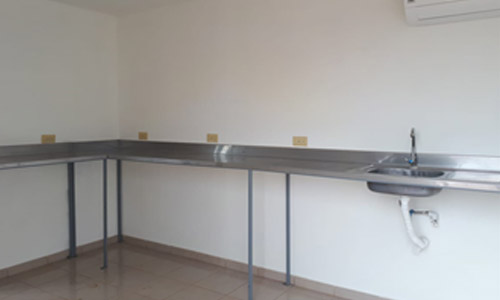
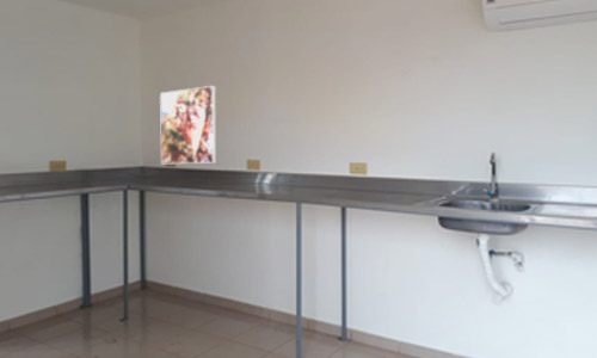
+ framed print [159,85,217,165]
